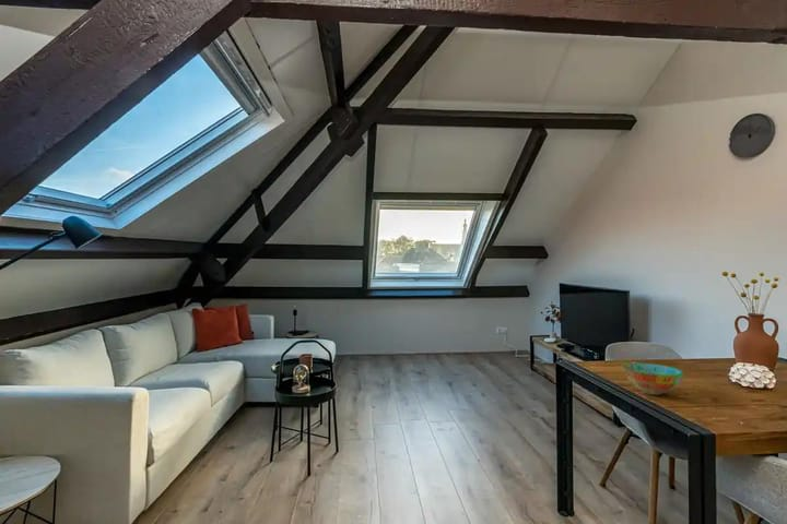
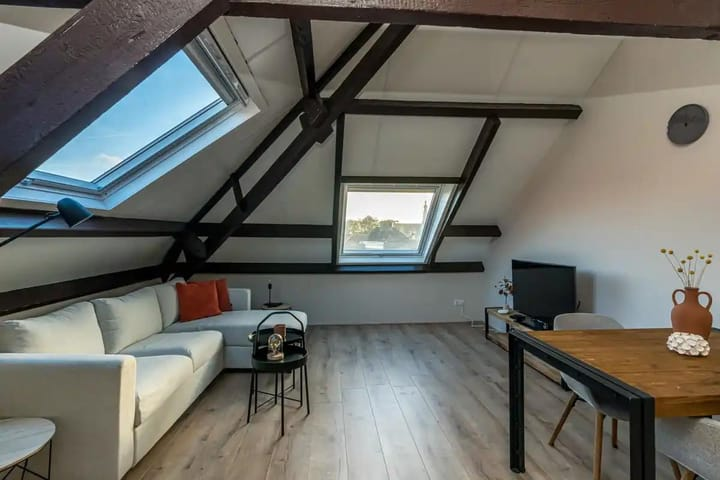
- bowl [621,361,685,396]
